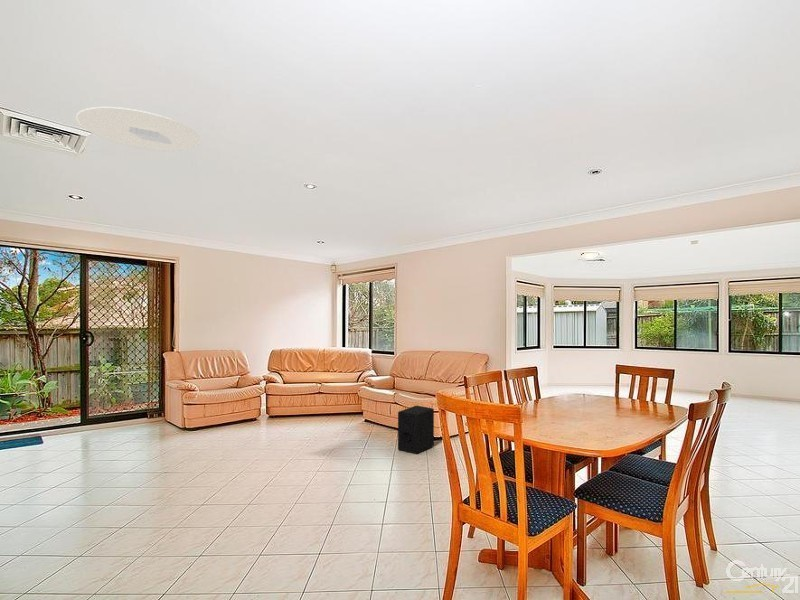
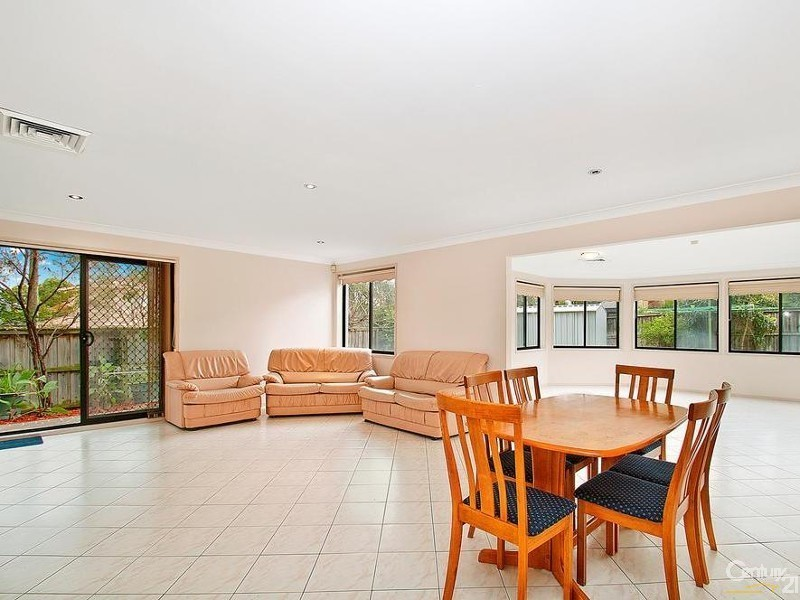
- ceiling light [75,106,201,152]
- speaker [397,405,435,455]
